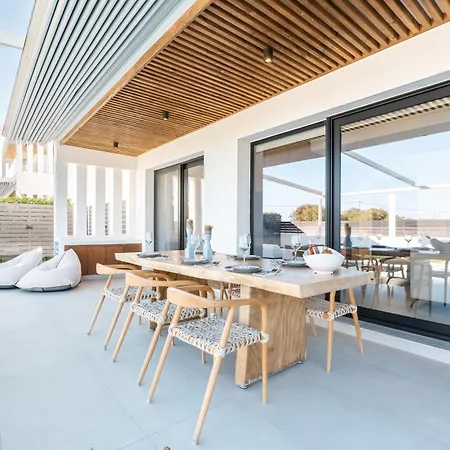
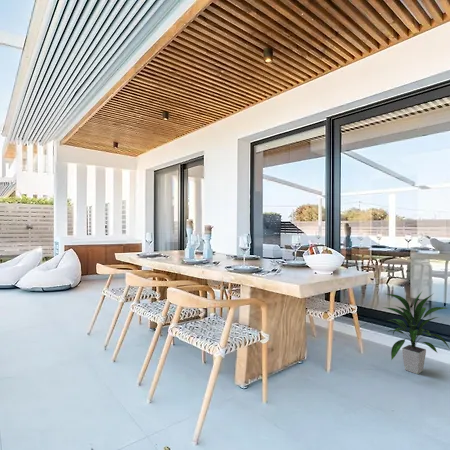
+ indoor plant [382,289,450,375]
